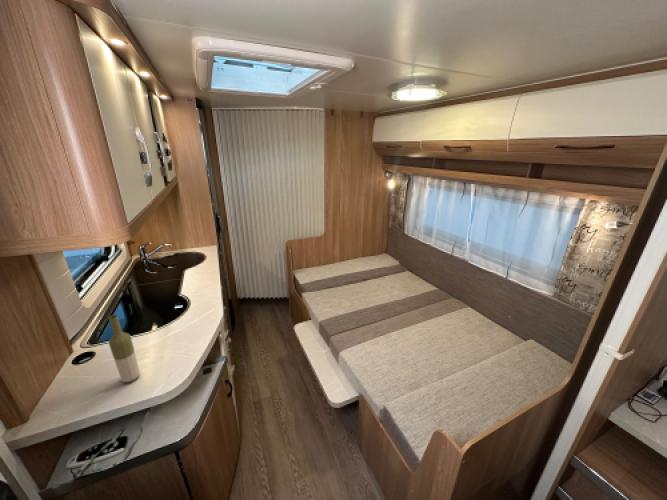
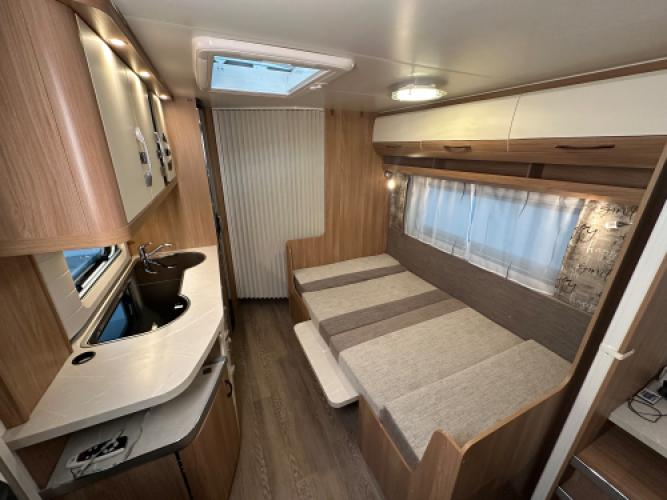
- bottle [108,314,141,384]
